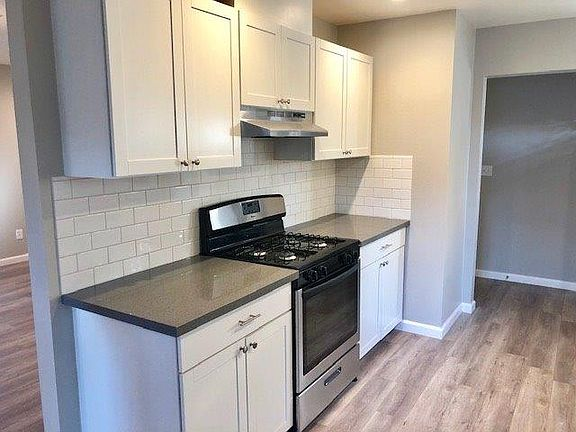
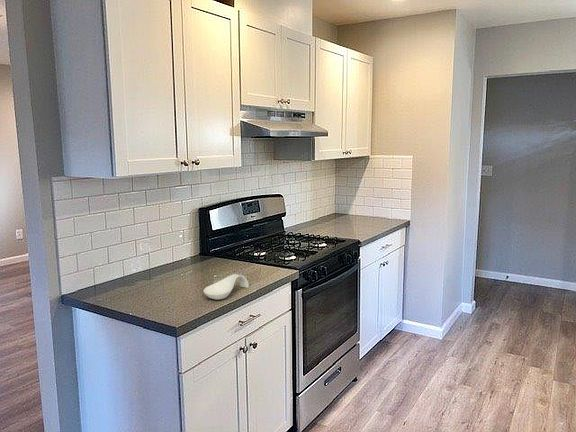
+ spoon rest [203,273,250,300]
